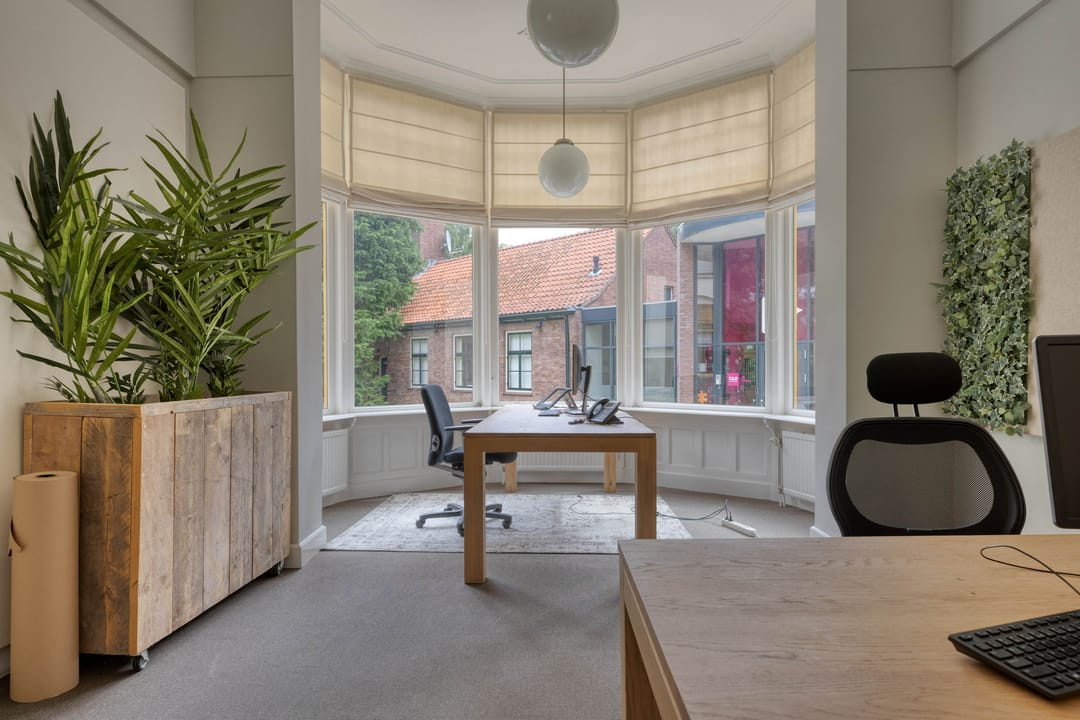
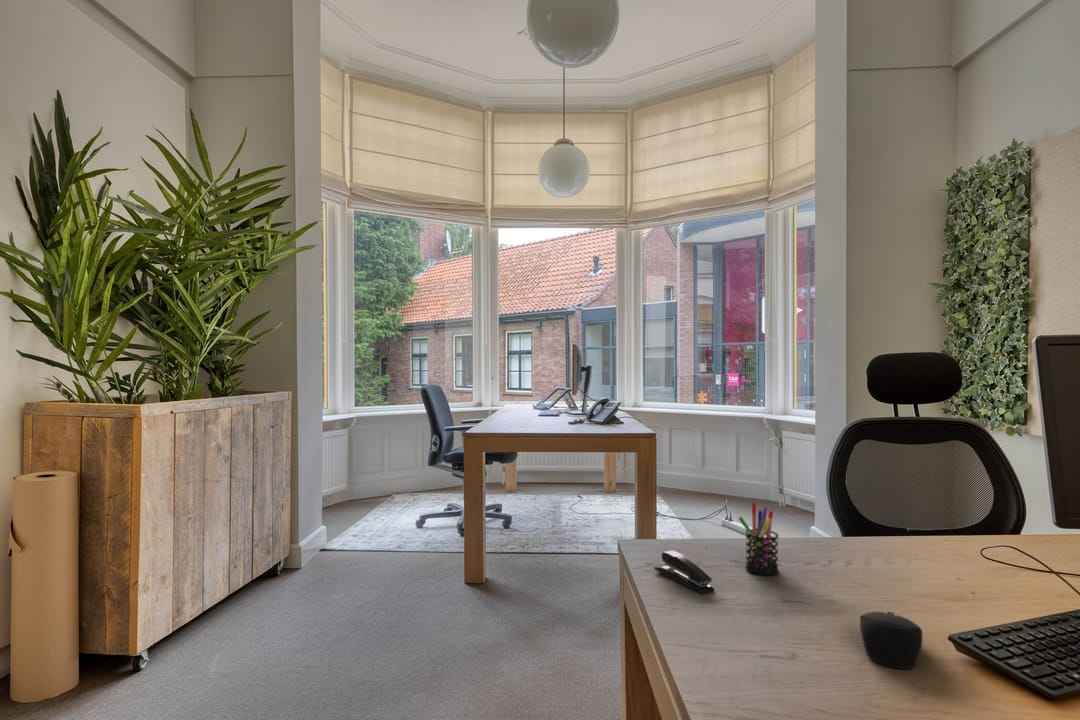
+ pen holder [737,502,780,576]
+ computer mouse [859,611,923,670]
+ stapler [653,549,715,595]
